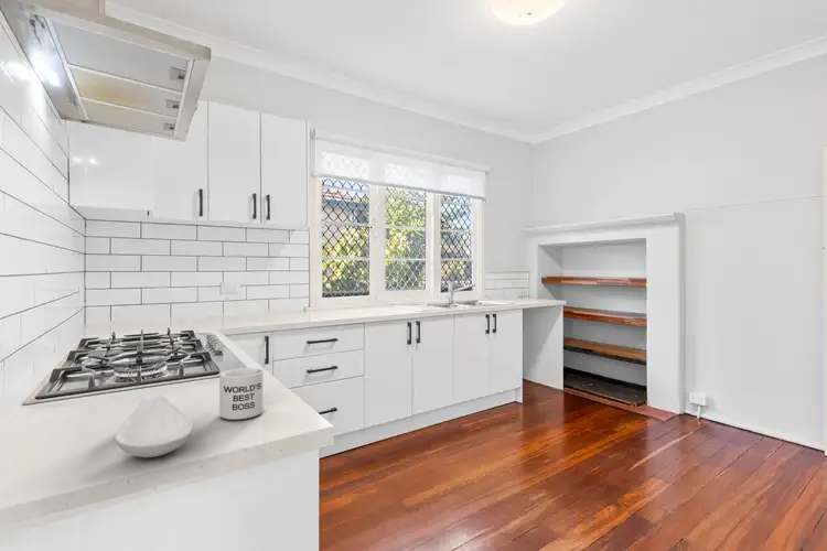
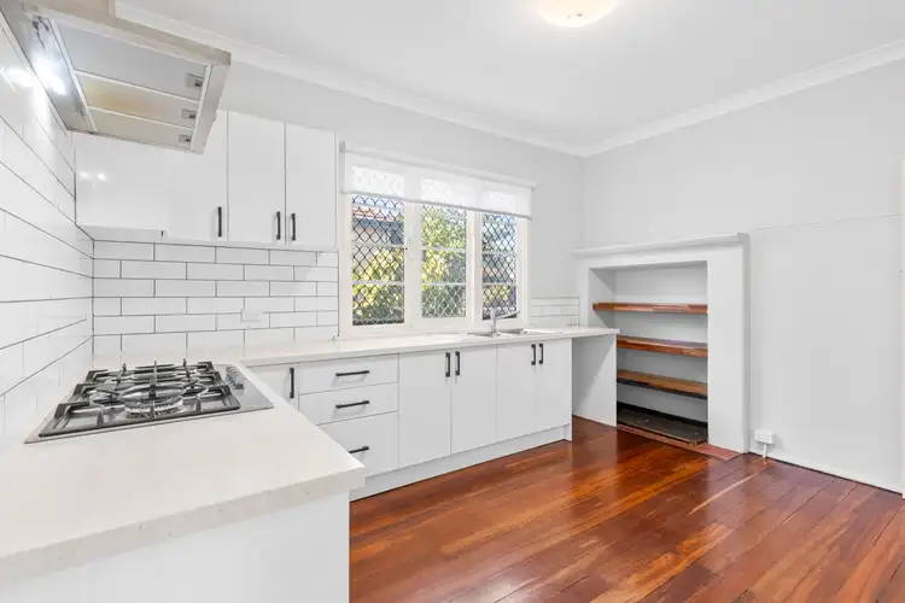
- mug [218,367,265,421]
- spoon rest [114,393,194,458]
